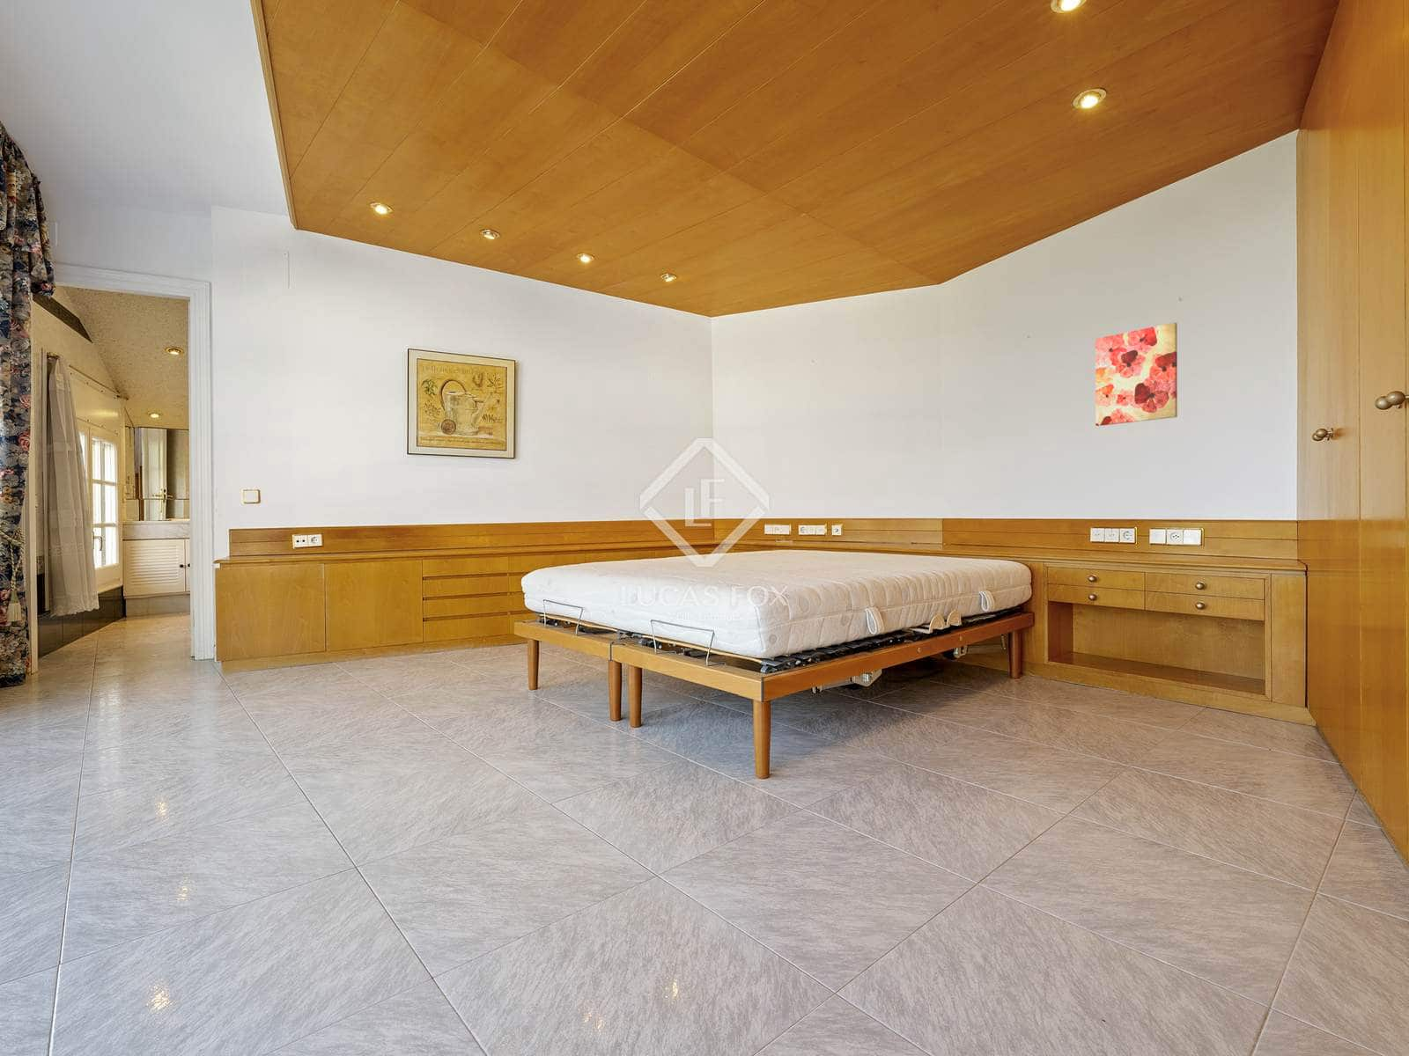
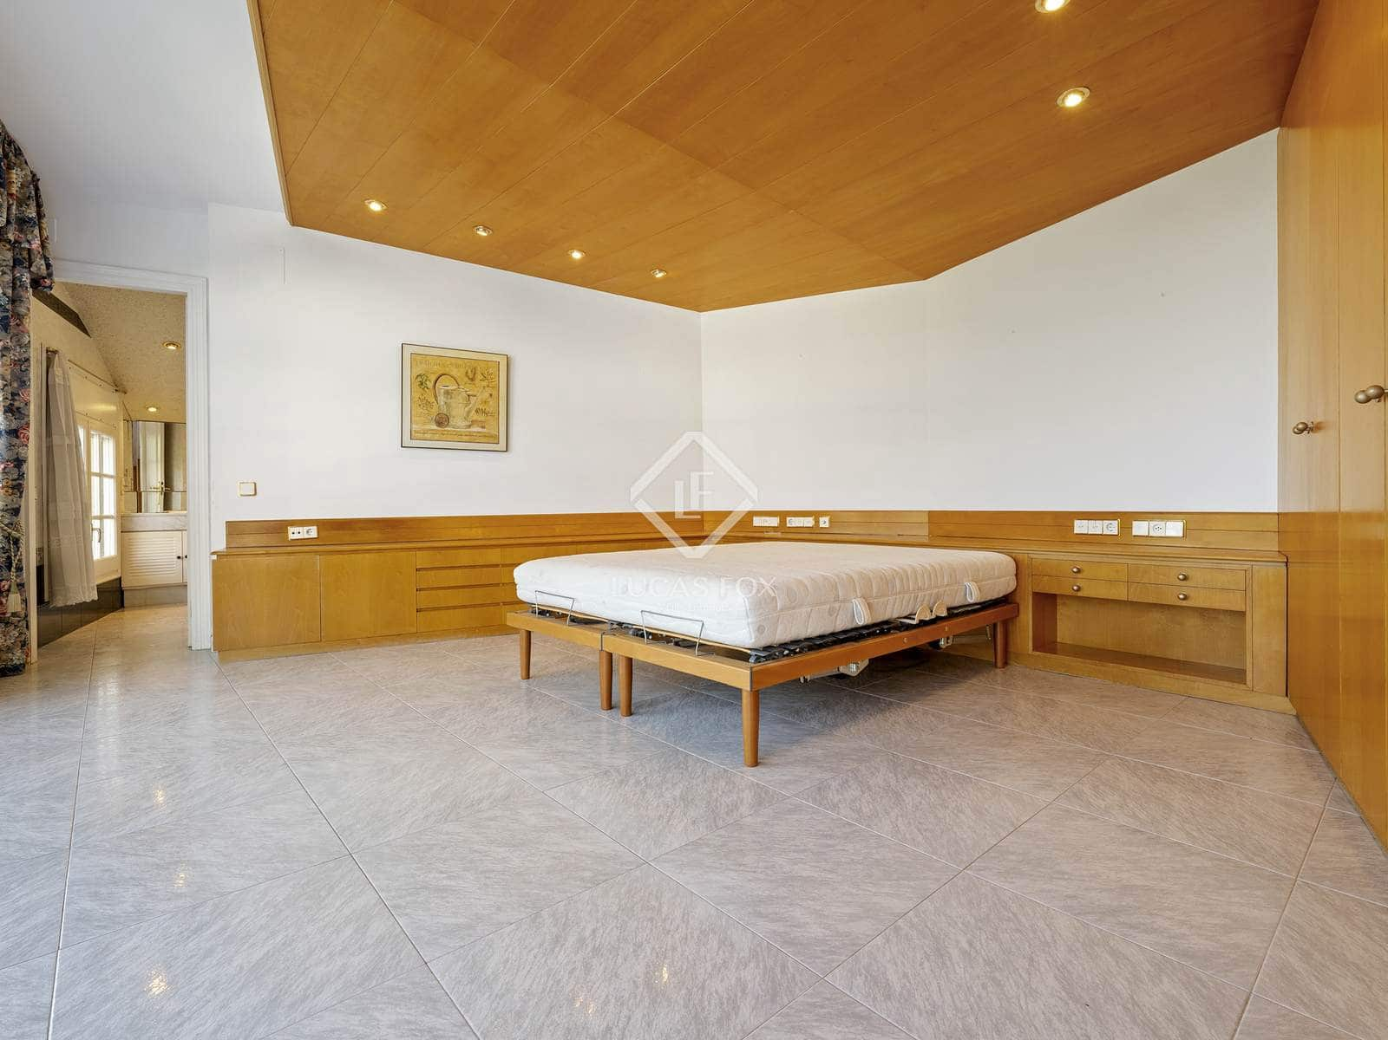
- wall art [1095,322,1178,427]
